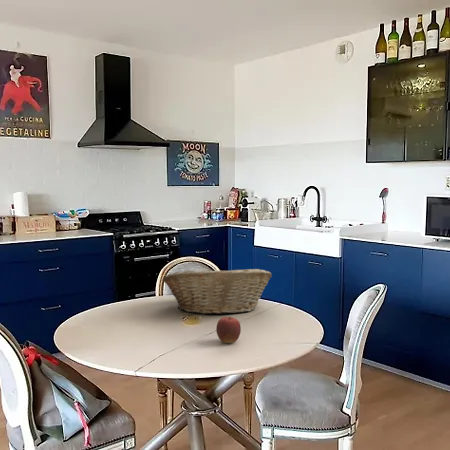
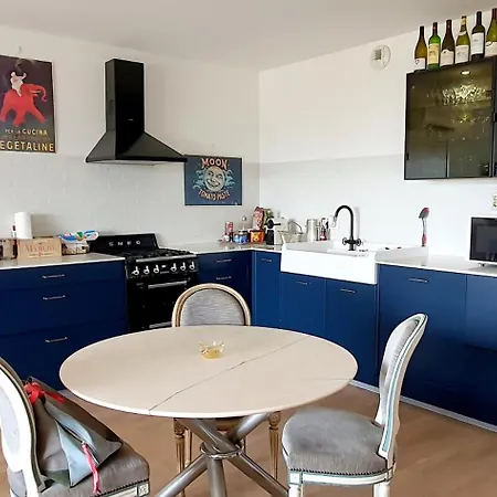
- apple [215,316,242,344]
- fruit basket [161,266,273,315]
